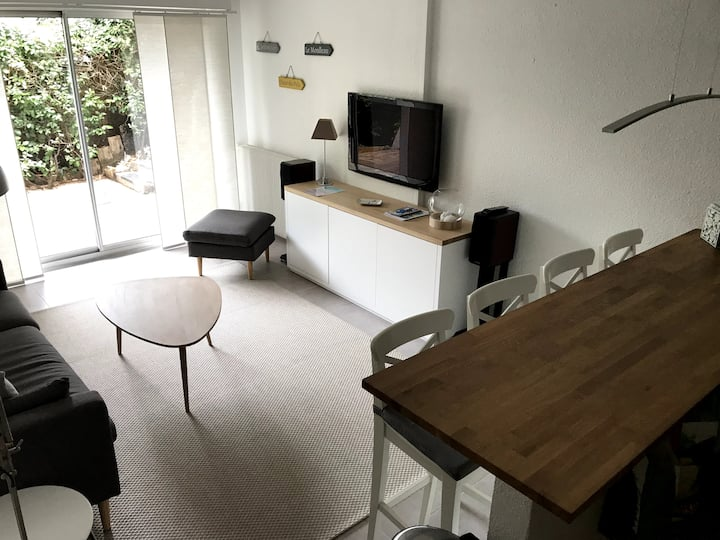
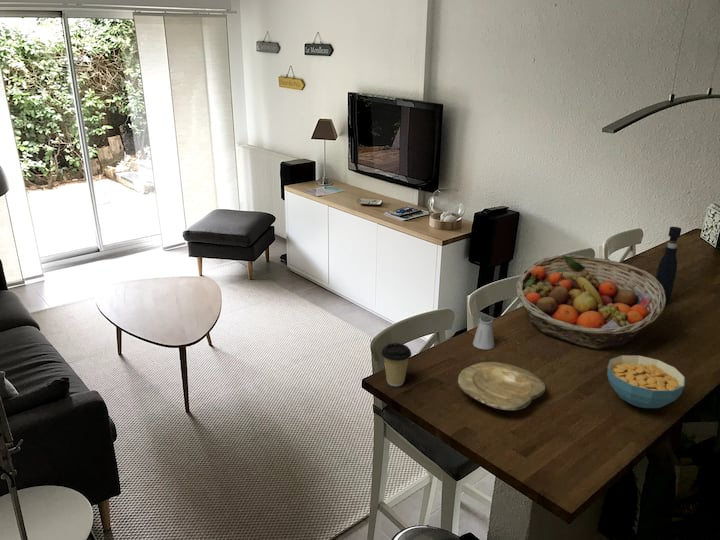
+ saltshaker [472,315,495,351]
+ coffee cup [381,342,412,387]
+ pepper grinder [655,226,682,305]
+ plate [457,361,546,411]
+ fruit basket [515,254,666,350]
+ cereal bowl [606,354,686,409]
